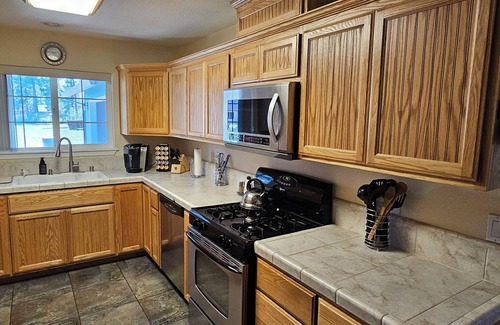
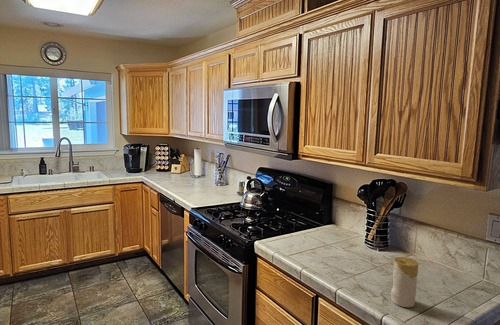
+ candle [390,256,419,308]
